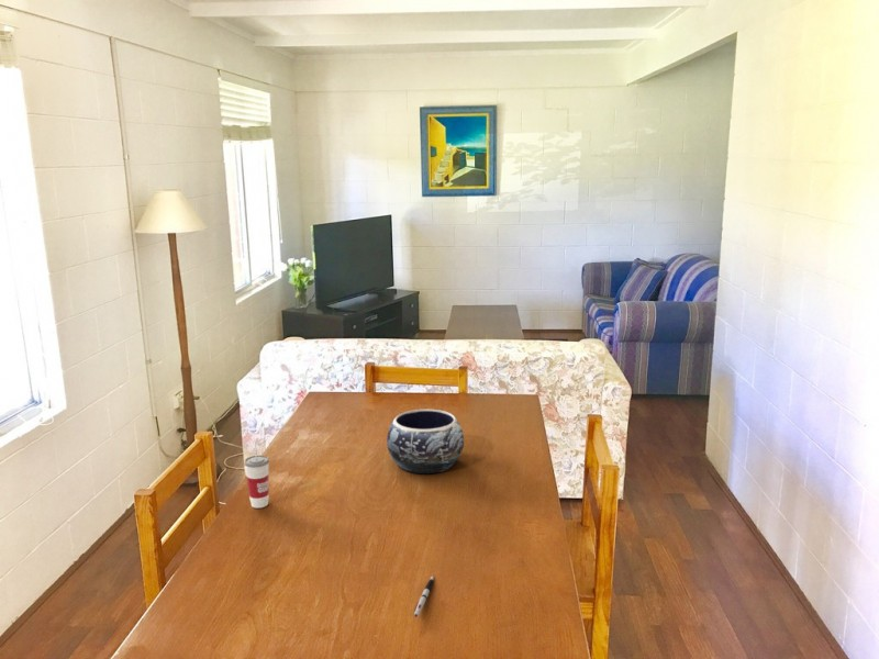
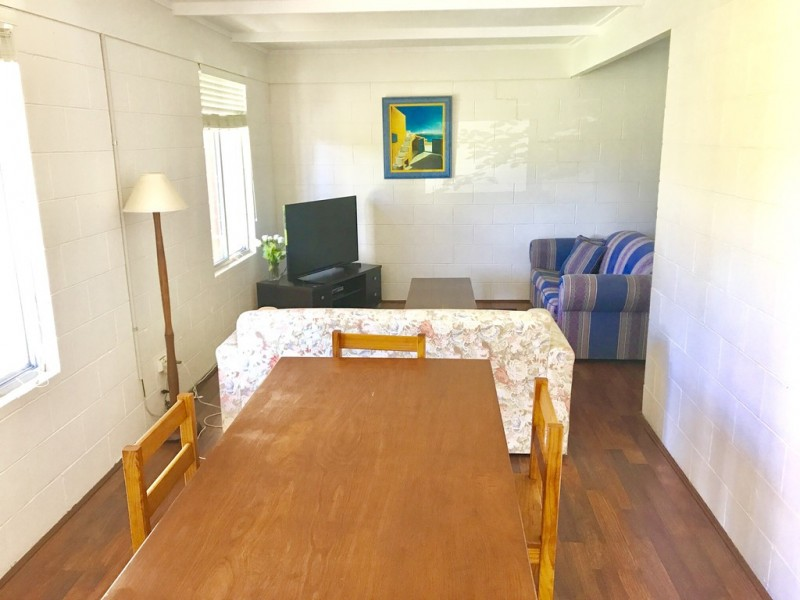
- decorative bowl [386,409,465,474]
- cup [243,442,270,510]
- pen [413,576,435,618]
